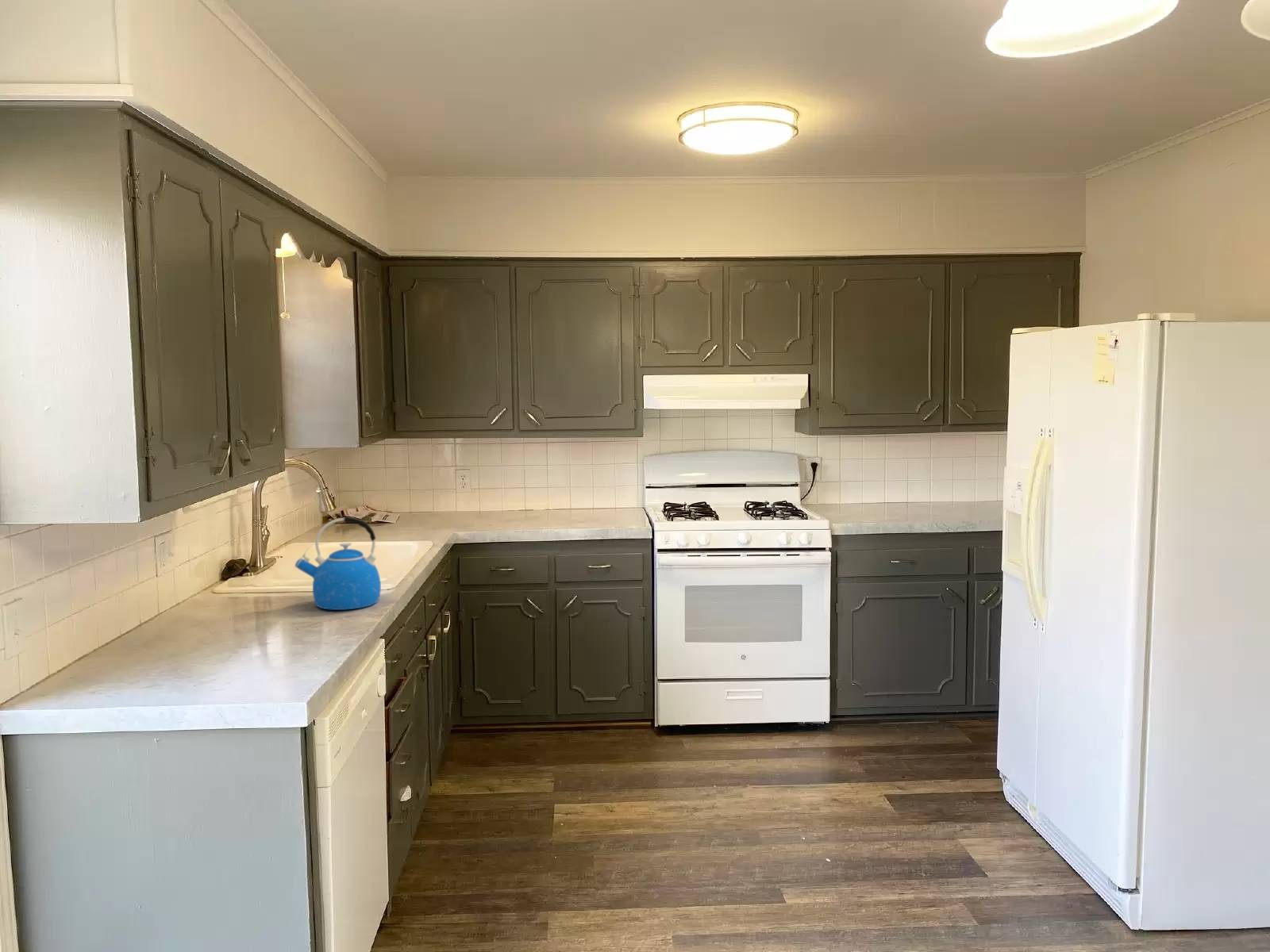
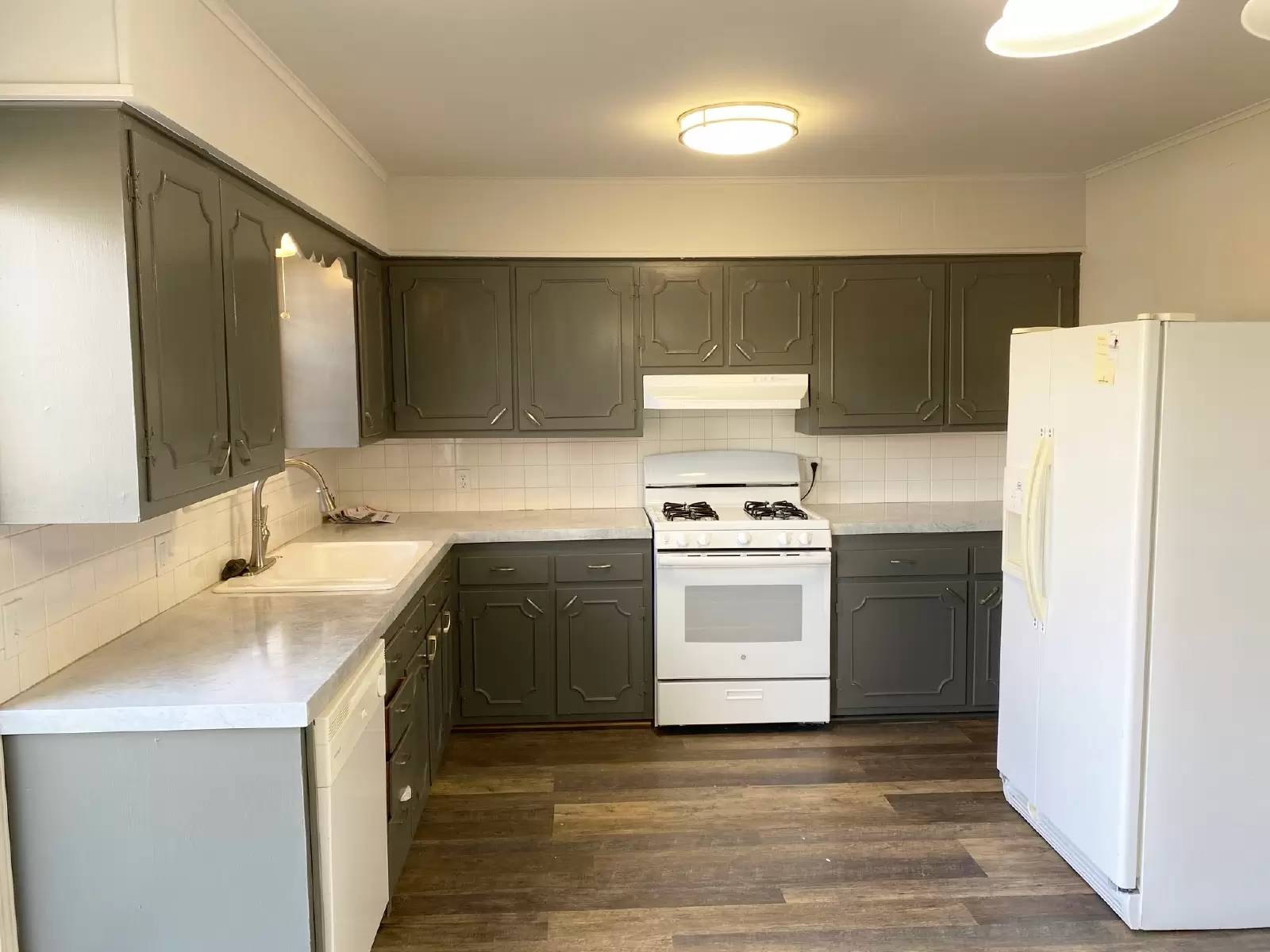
- kettle [294,516,382,611]
